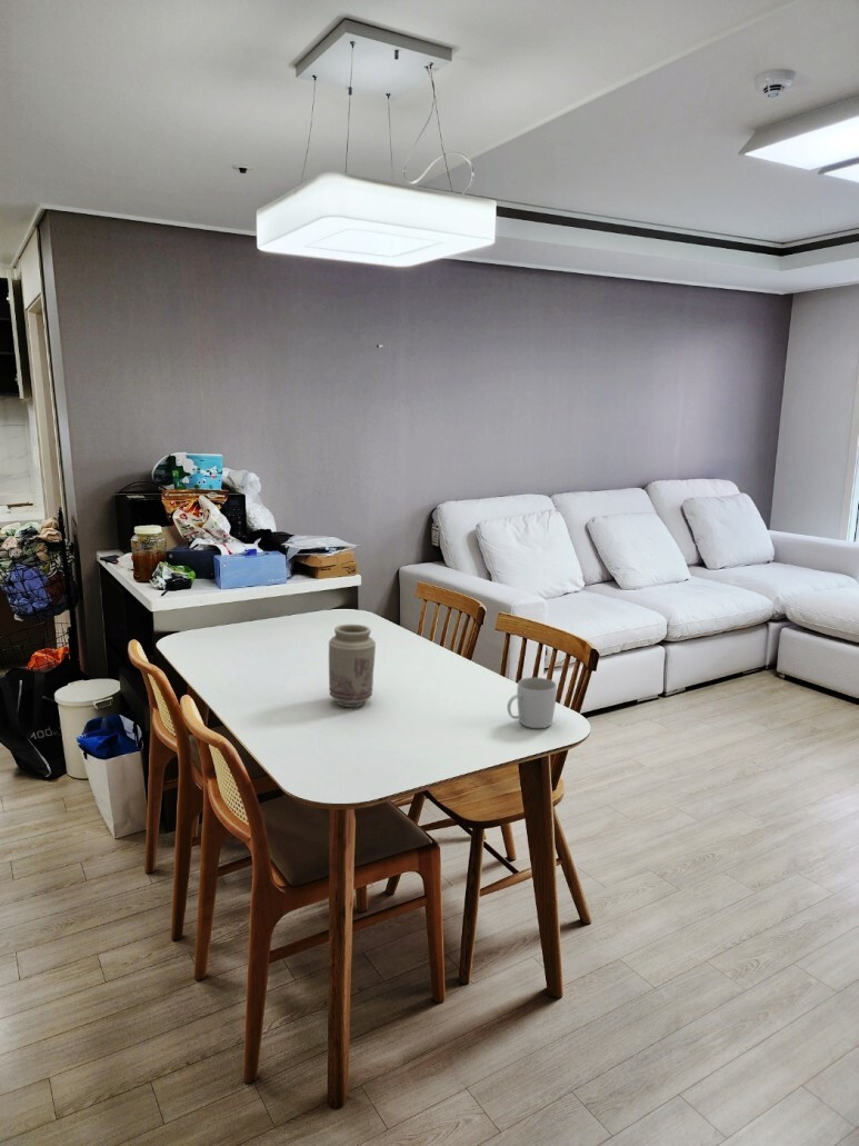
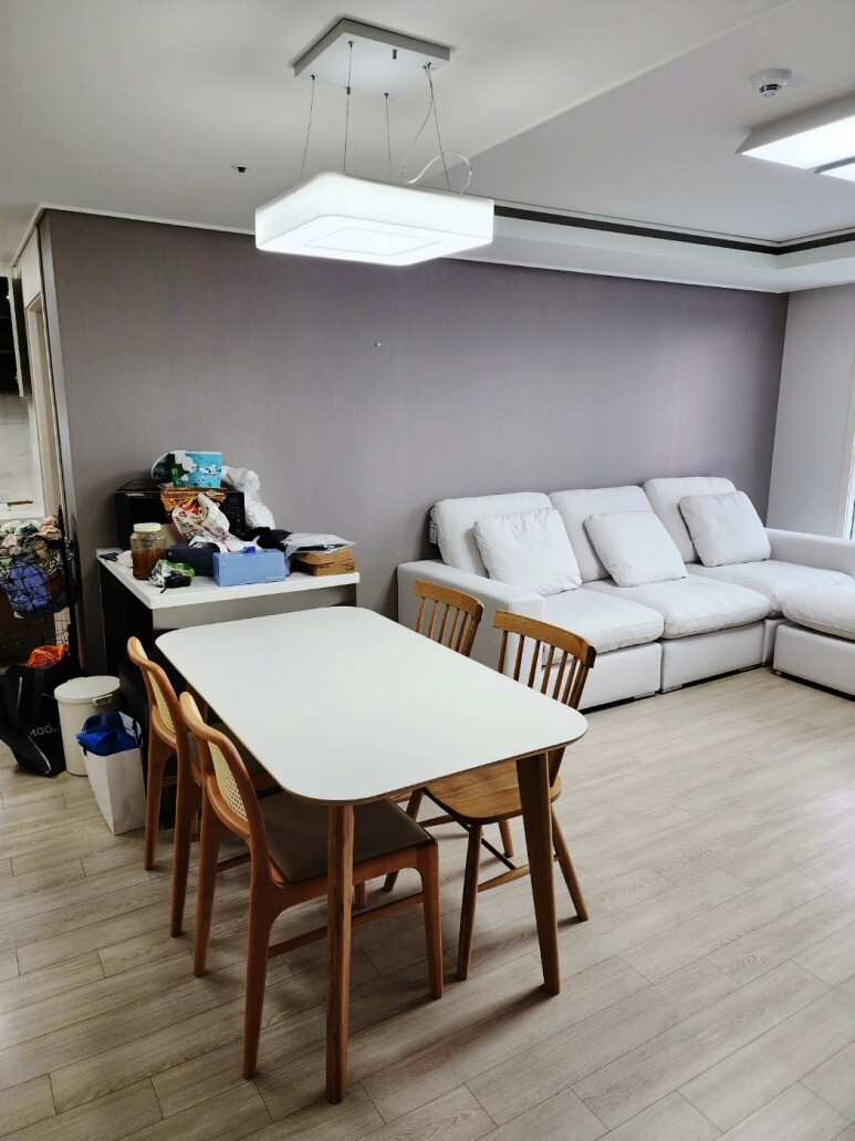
- mug [506,676,558,729]
- vase [328,624,377,708]
